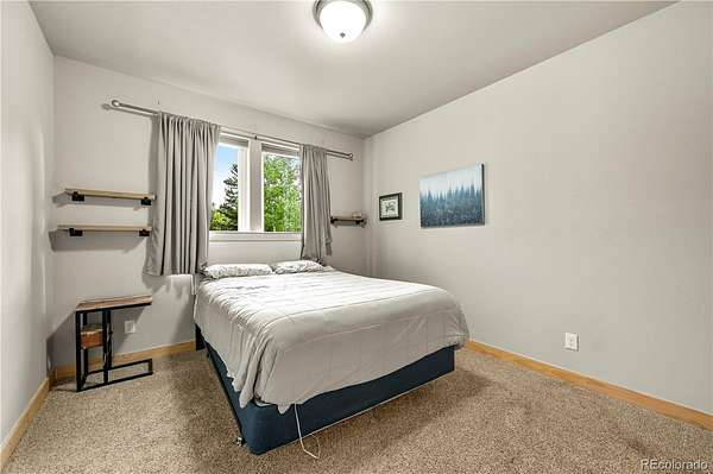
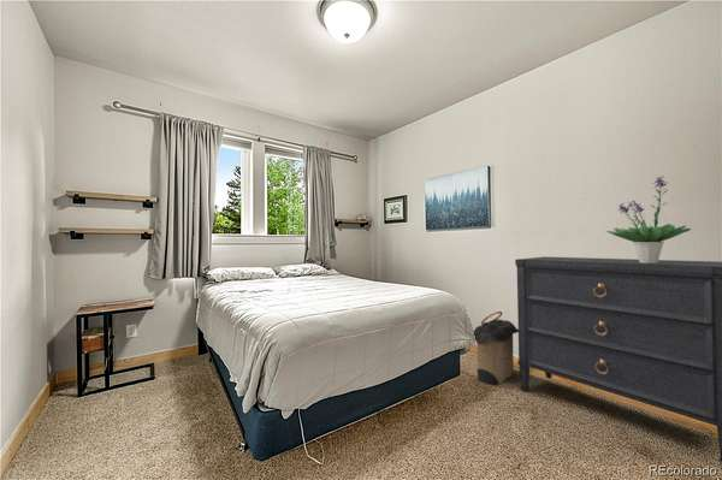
+ potted plant [605,174,692,263]
+ laundry hamper [472,310,519,386]
+ dresser [514,255,722,467]
